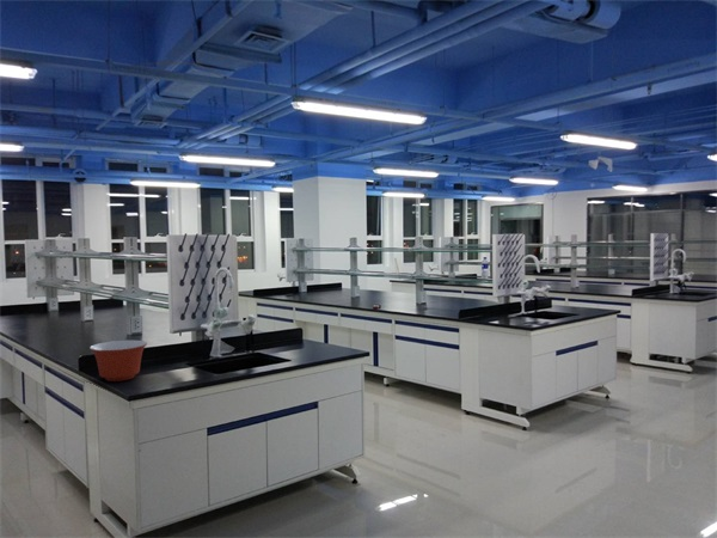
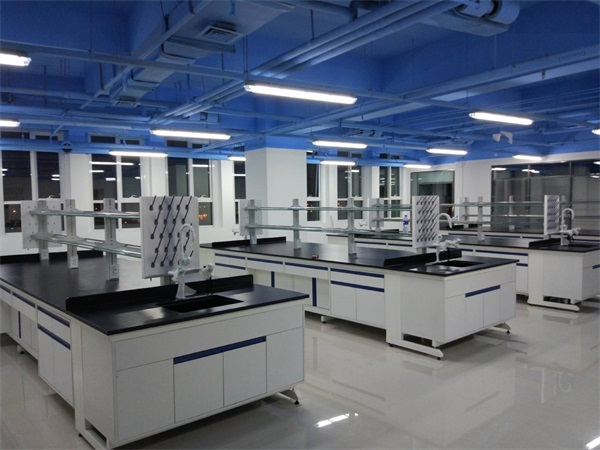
- mixing bowl [88,340,148,383]
